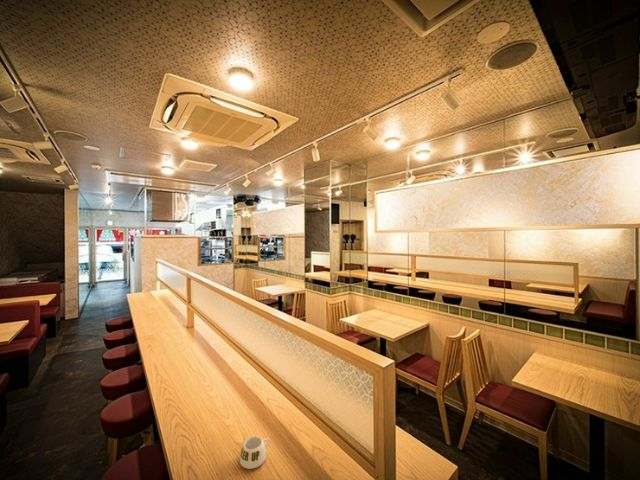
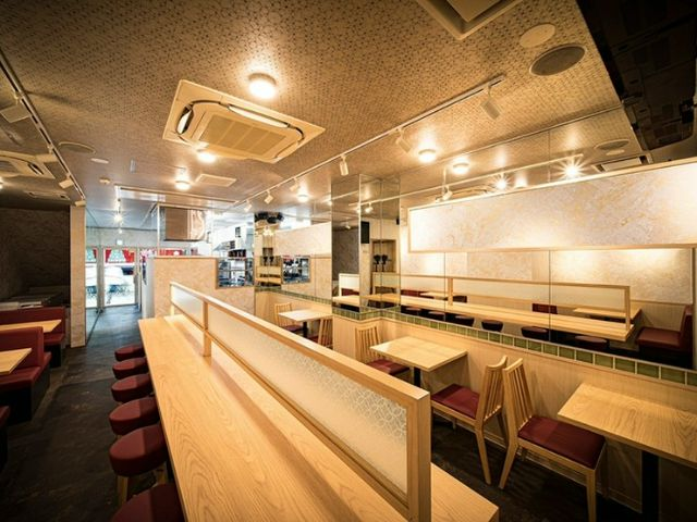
- mug [239,436,271,470]
